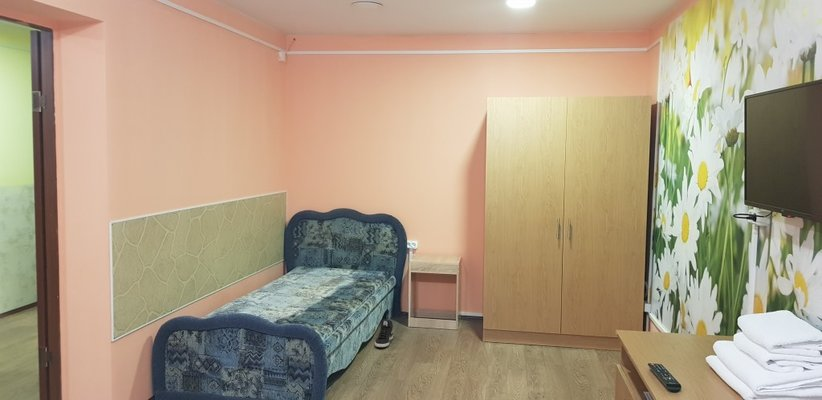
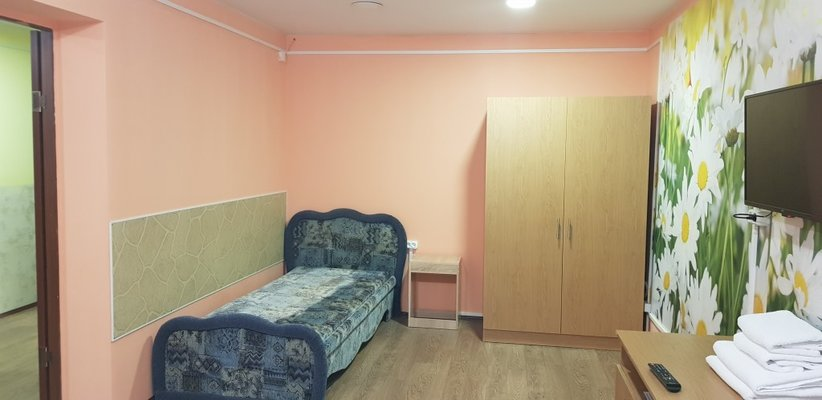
- sneaker [374,318,394,348]
